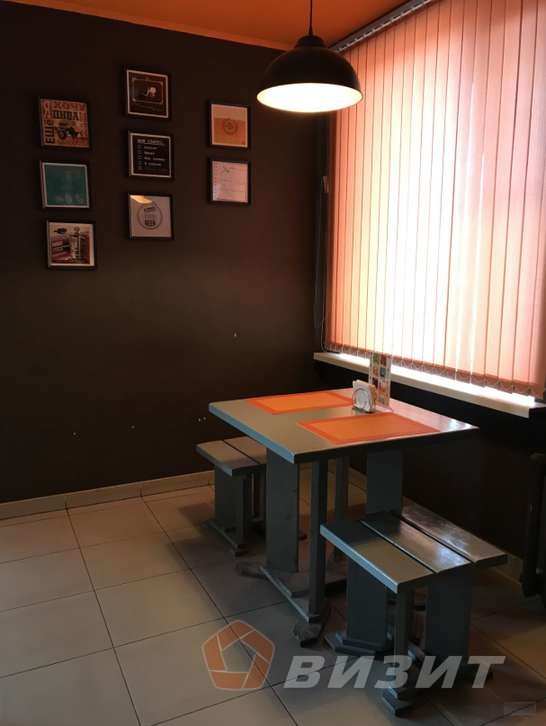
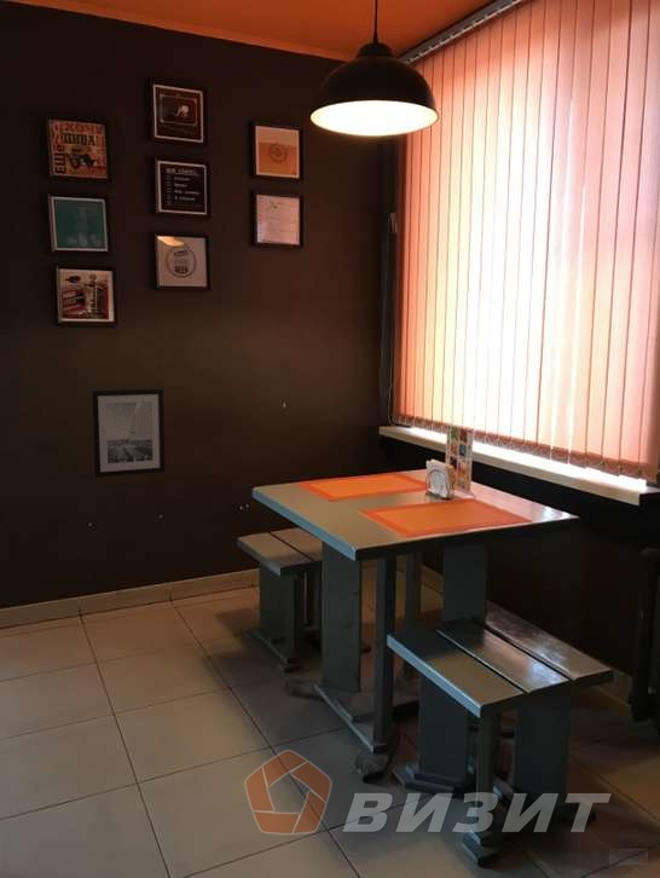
+ wall art [91,388,167,479]
